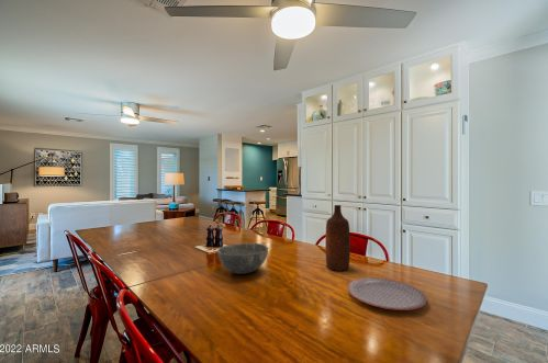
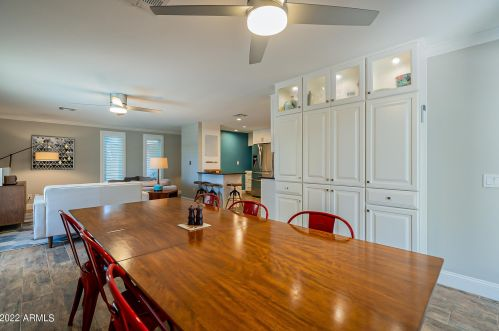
- bowl [216,242,269,275]
- bottle [324,204,351,272]
- plate [346,276,428,311]
